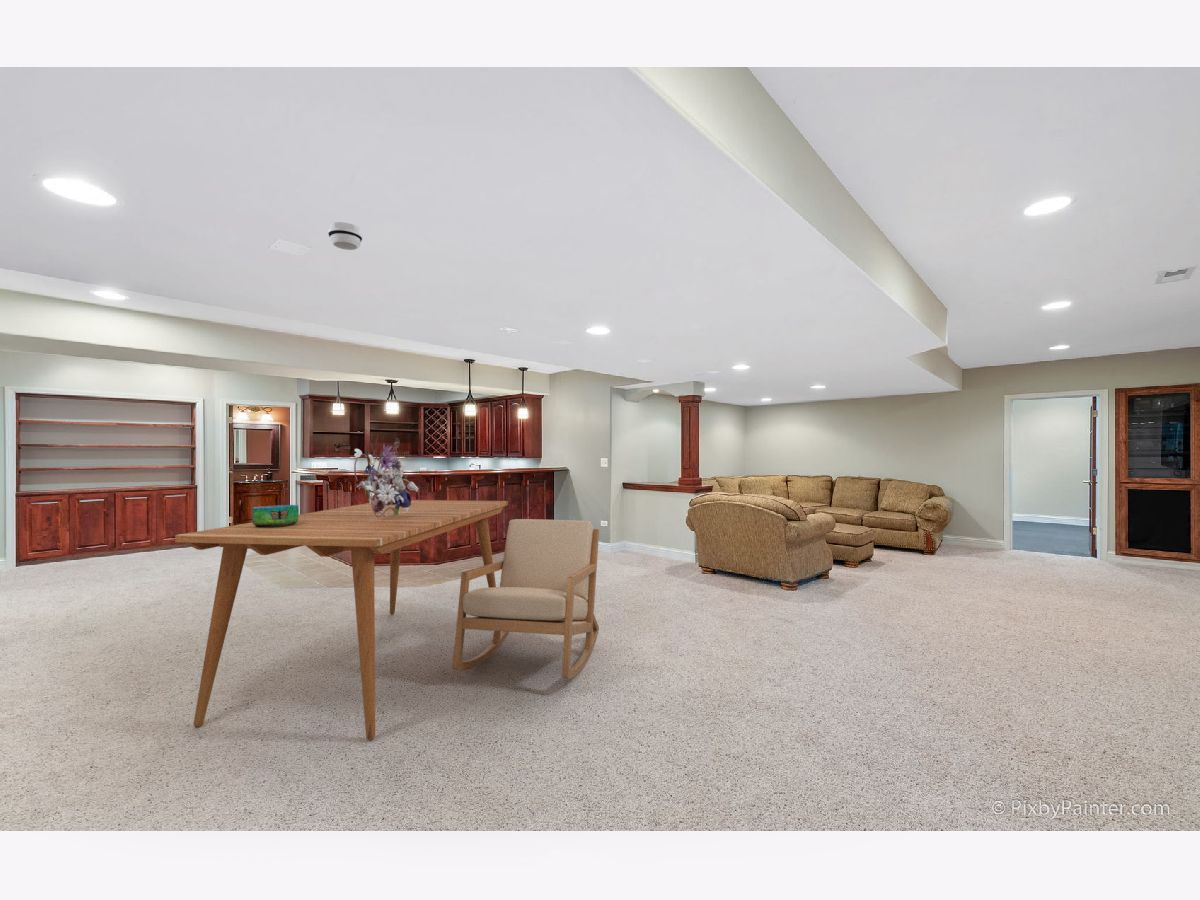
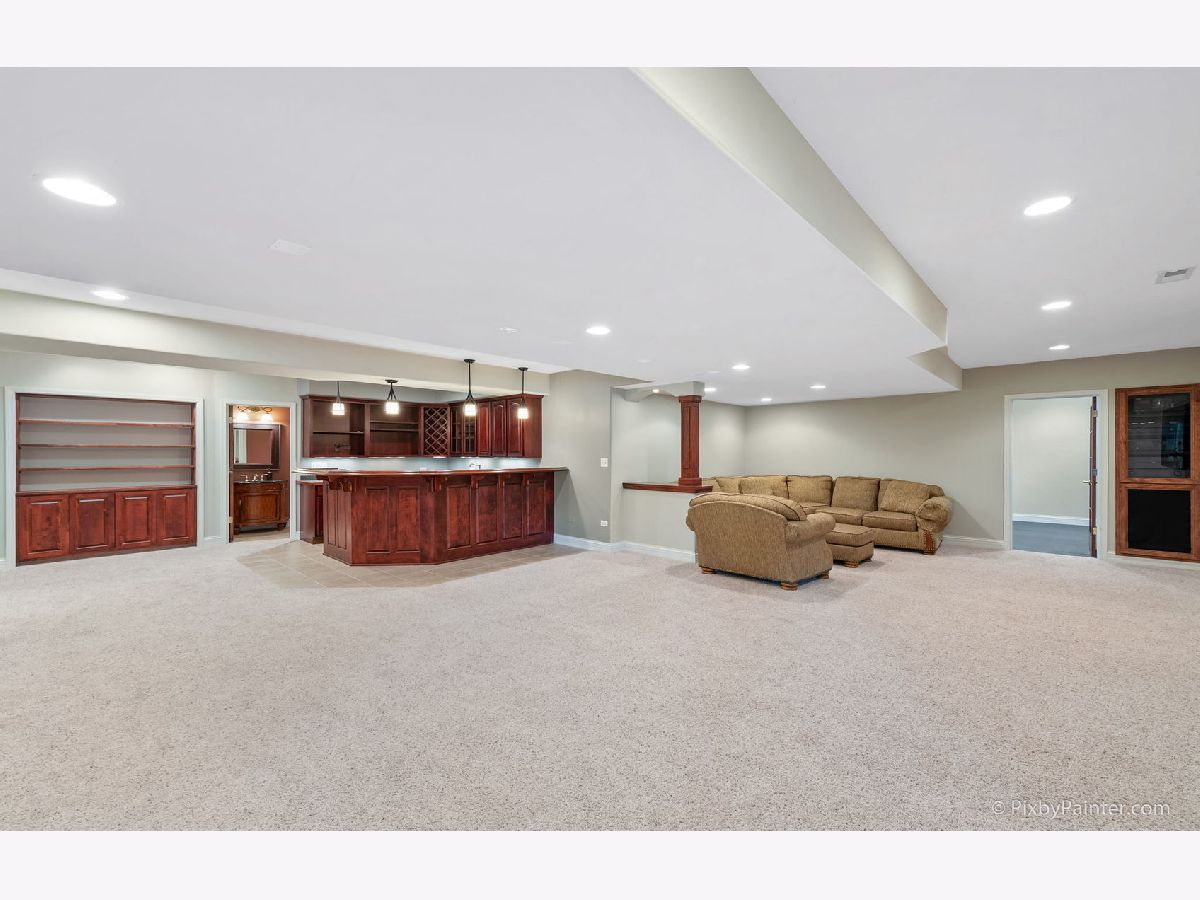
- chair [452,518,600,680]
- decorative bowl [251,504,300,527]
- bouquet [336,433,419,520]
- dining table [174,499,509,741]
- smoke detector [327,221,363,251]
